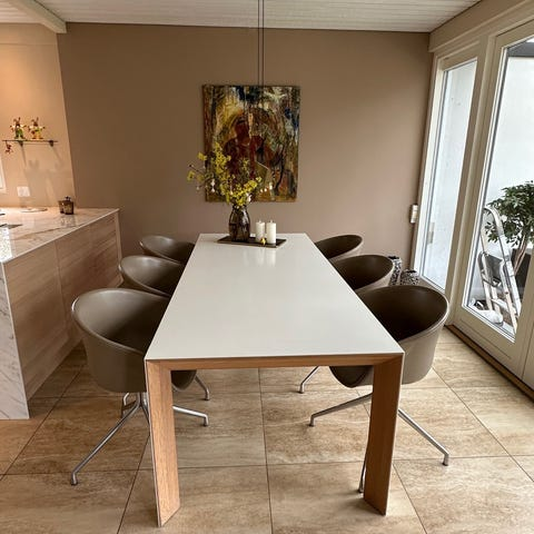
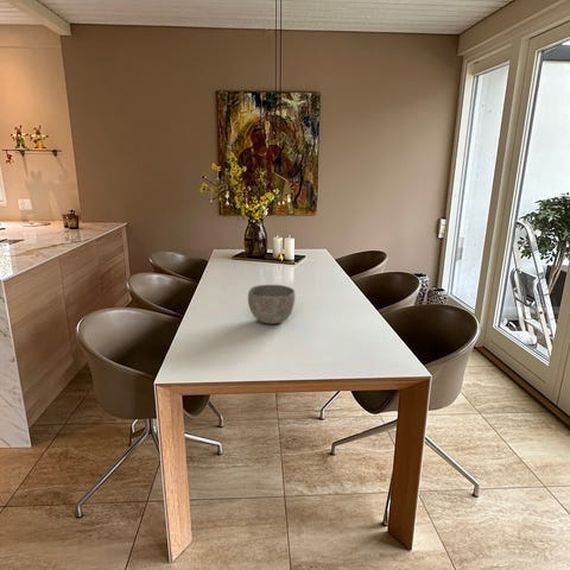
+ bowl [247,284,297,325]
